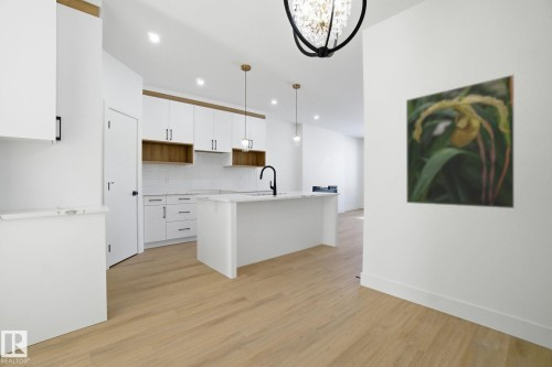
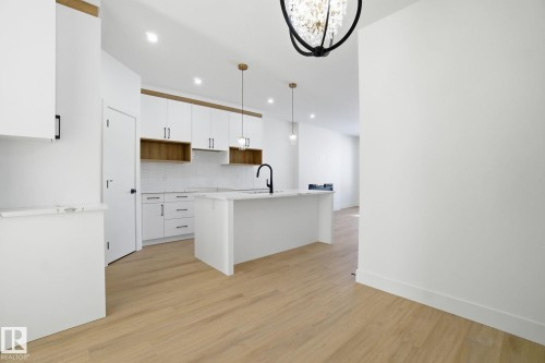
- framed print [405,73,516,209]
